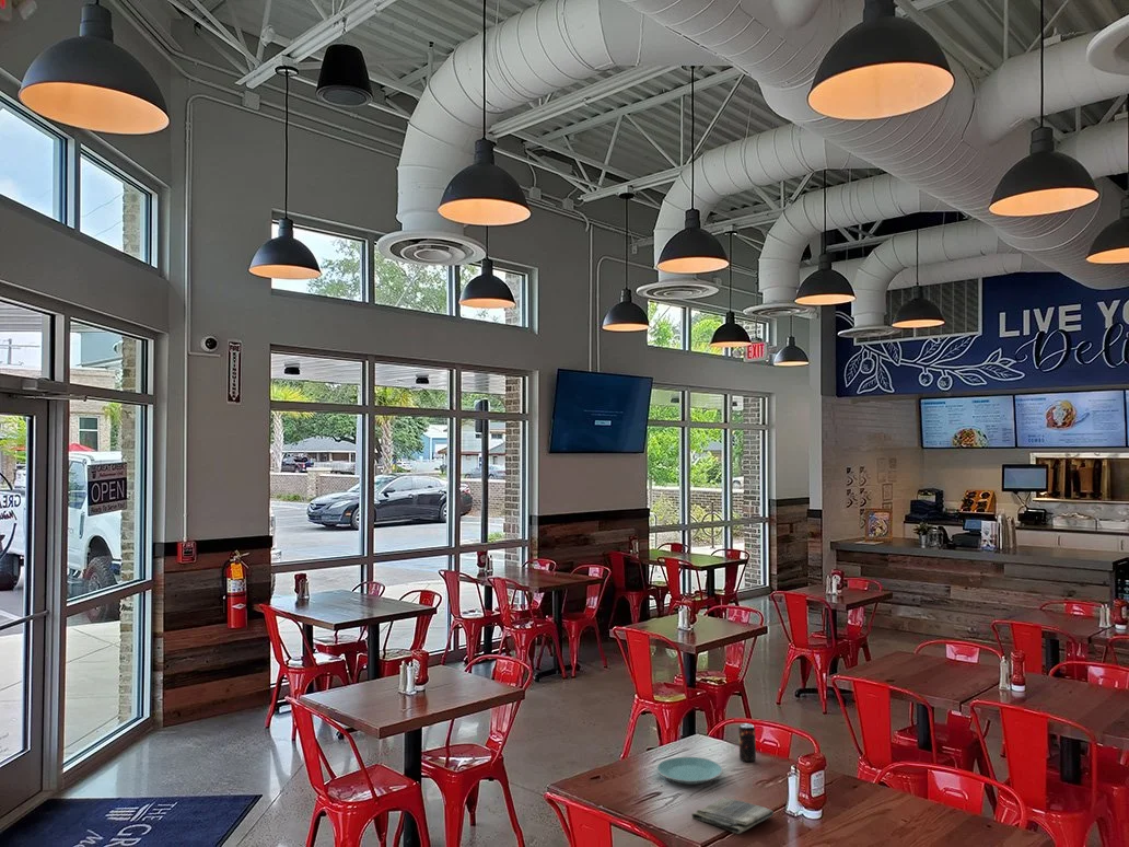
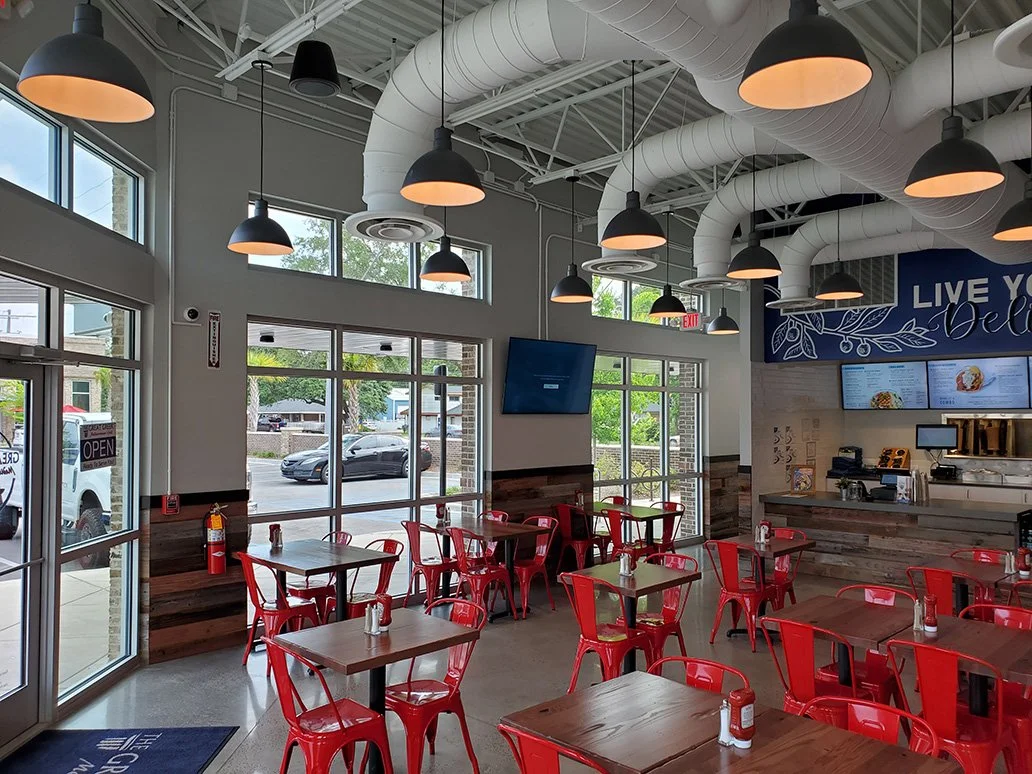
- plate [655,756,724,786]
- dish towel [690,796,775,835]
- beverage can [737,722,757,763]
